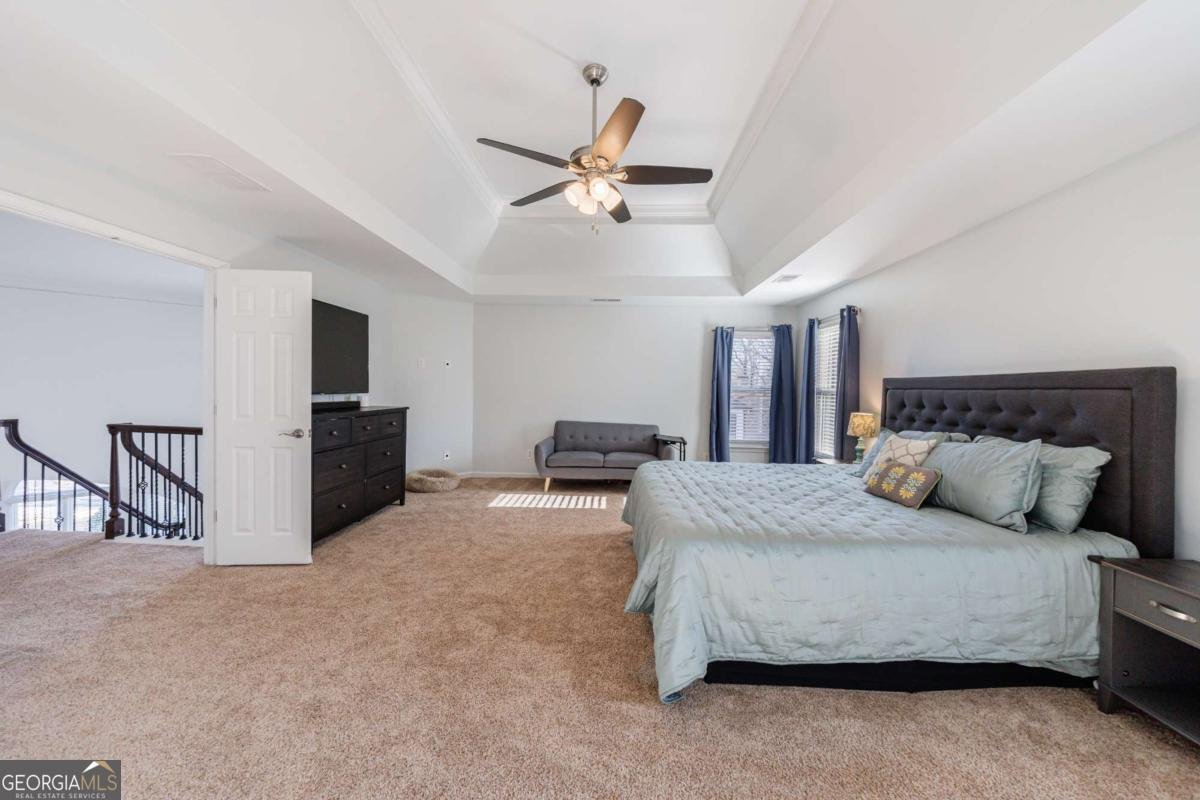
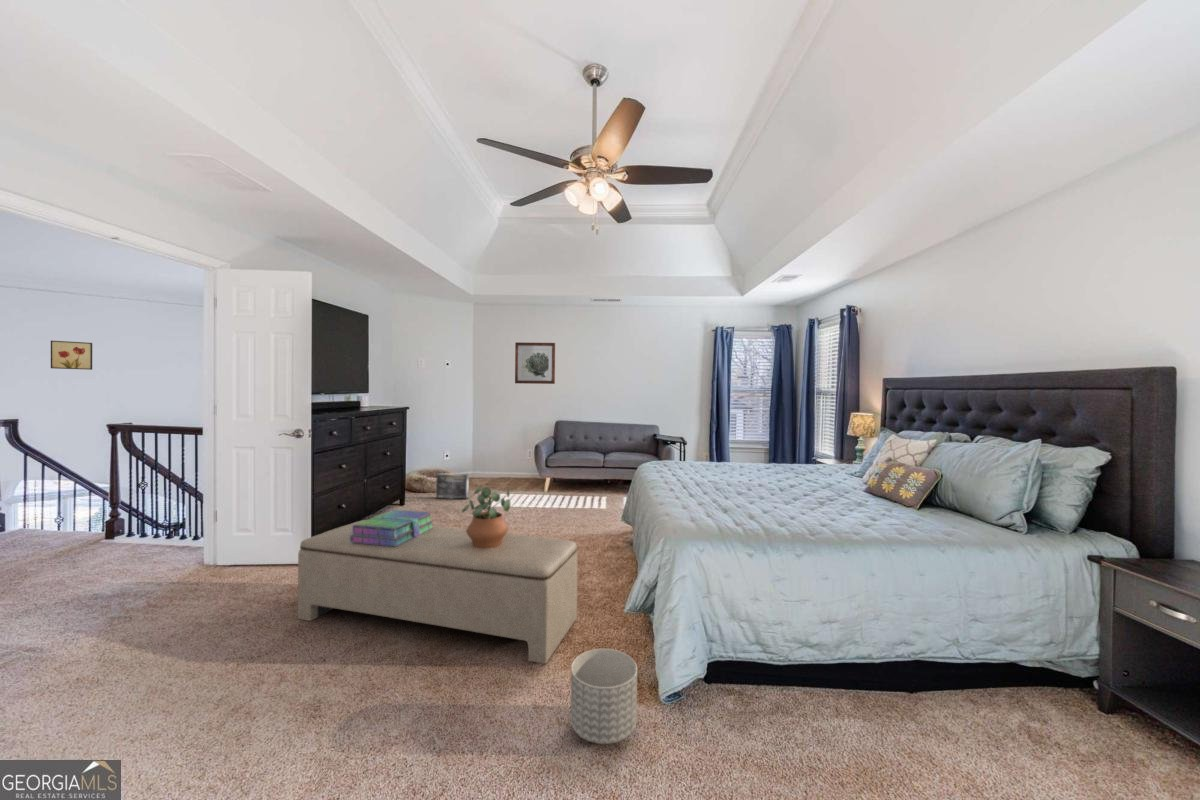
+ planter [570,648,638,745]
+ wall art [514,341,556,385]
+ wall art [50,340,93,371]
+ box [435,472,470,500]
+ stack of books [350,509,435,547]
+ potted plant [461,485,512,548]
+ bench [297,519,579,665]
